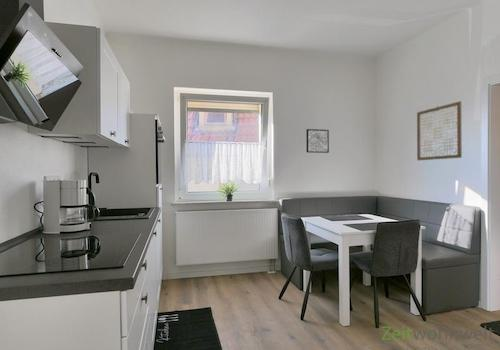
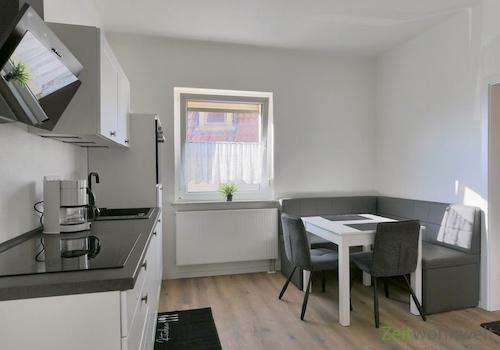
- wall art [305,128,330,154]
- wall art [416,100,463,161]
